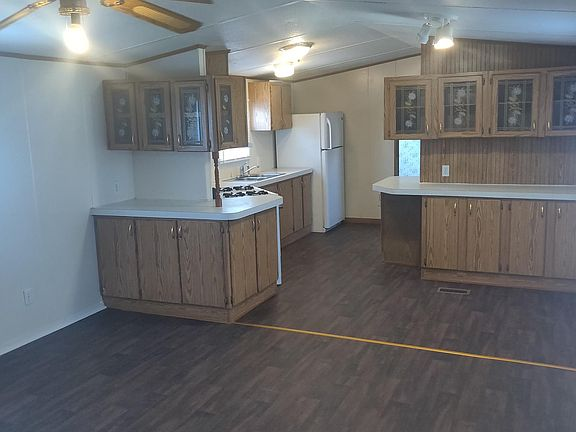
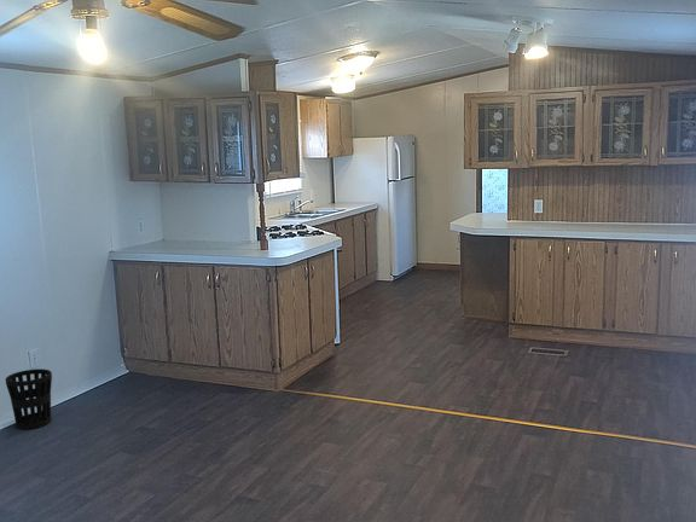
+ wastebasket [5,367,53,430]
